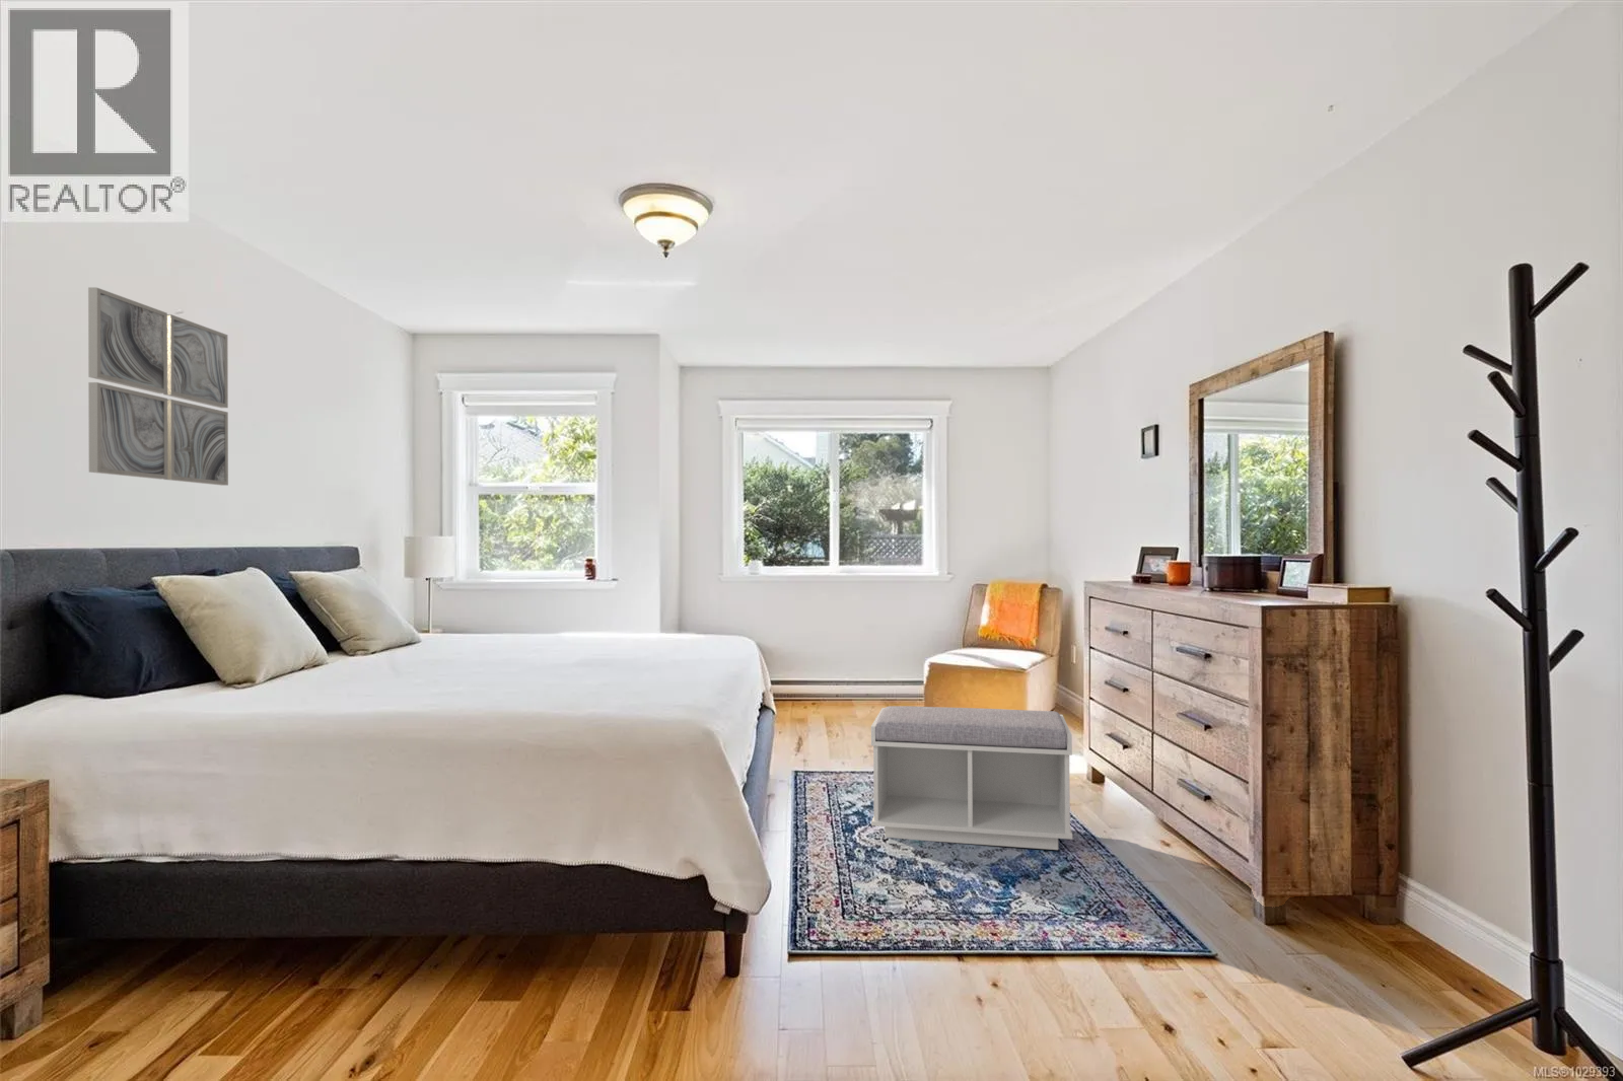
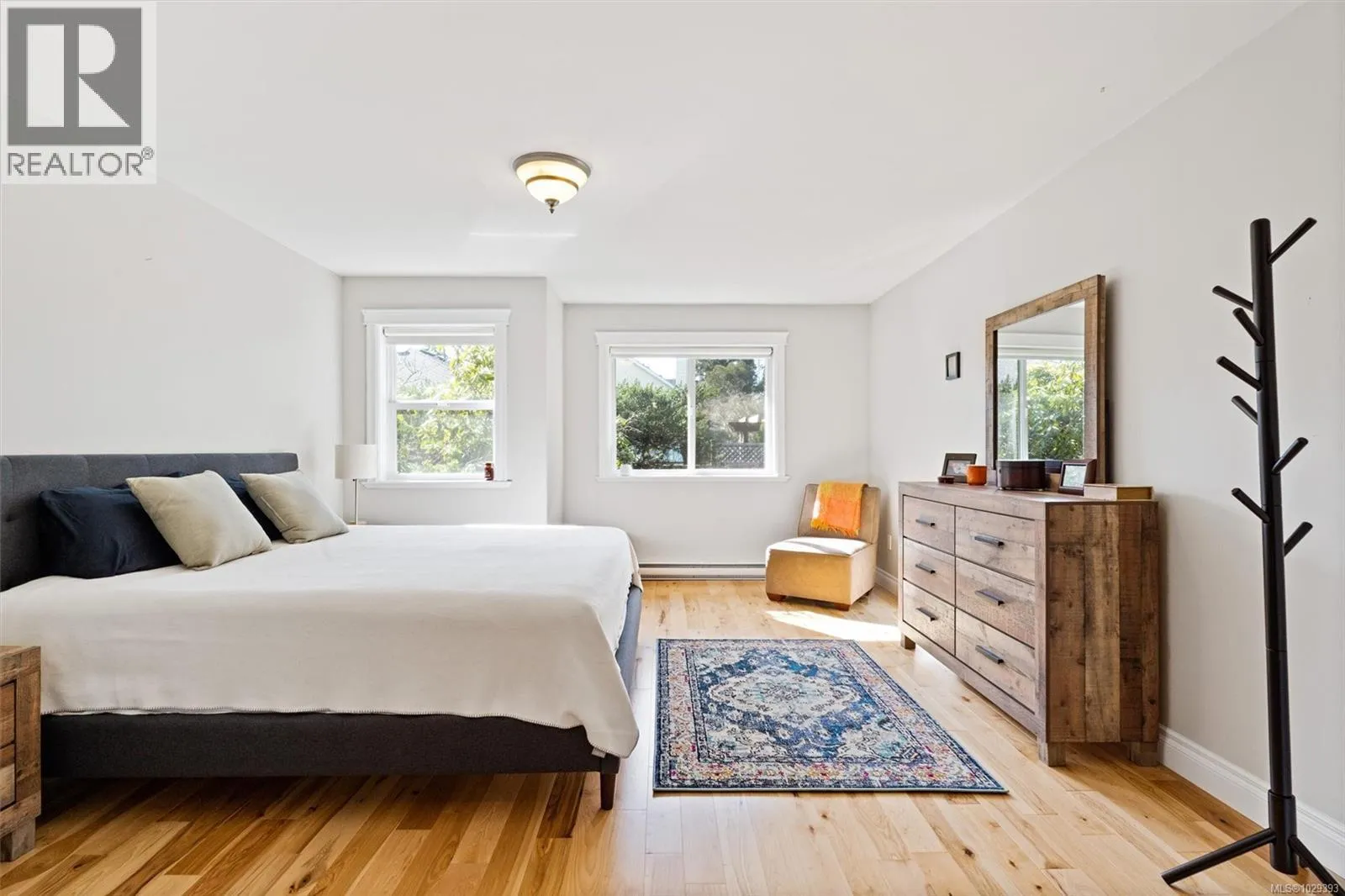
- bench [870,705,1073,851]
- wall art [87,286,229,486]
